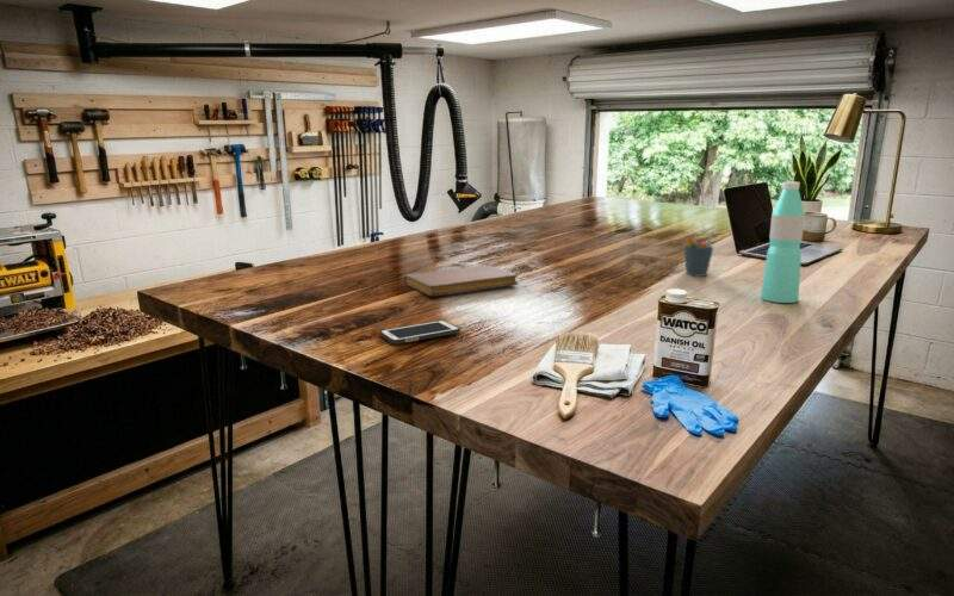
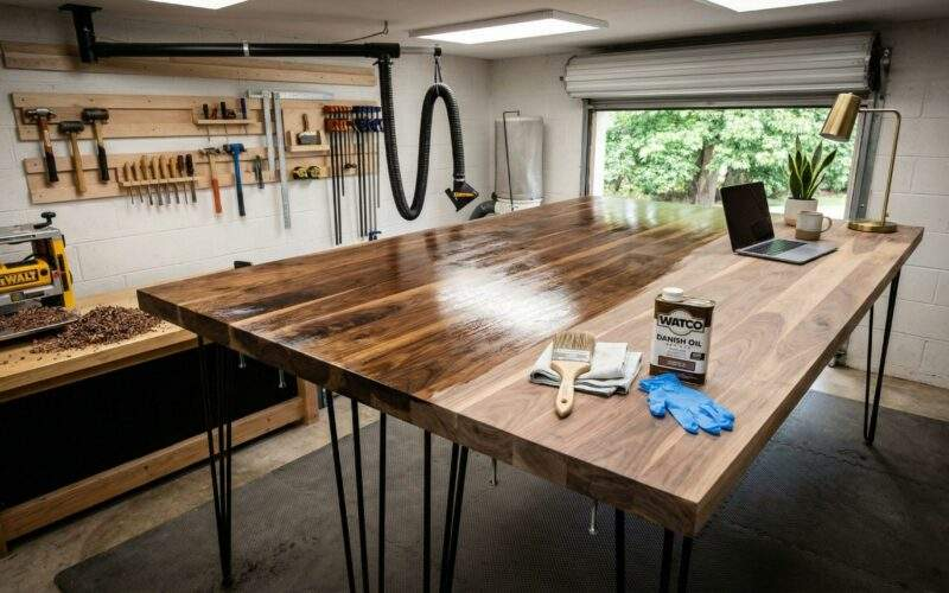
- notebook [403,263,520,298]
- cell phone [379,319,461,346]
- water bottle [760,181,806,304]
- pen holder [682,230,715,278]
